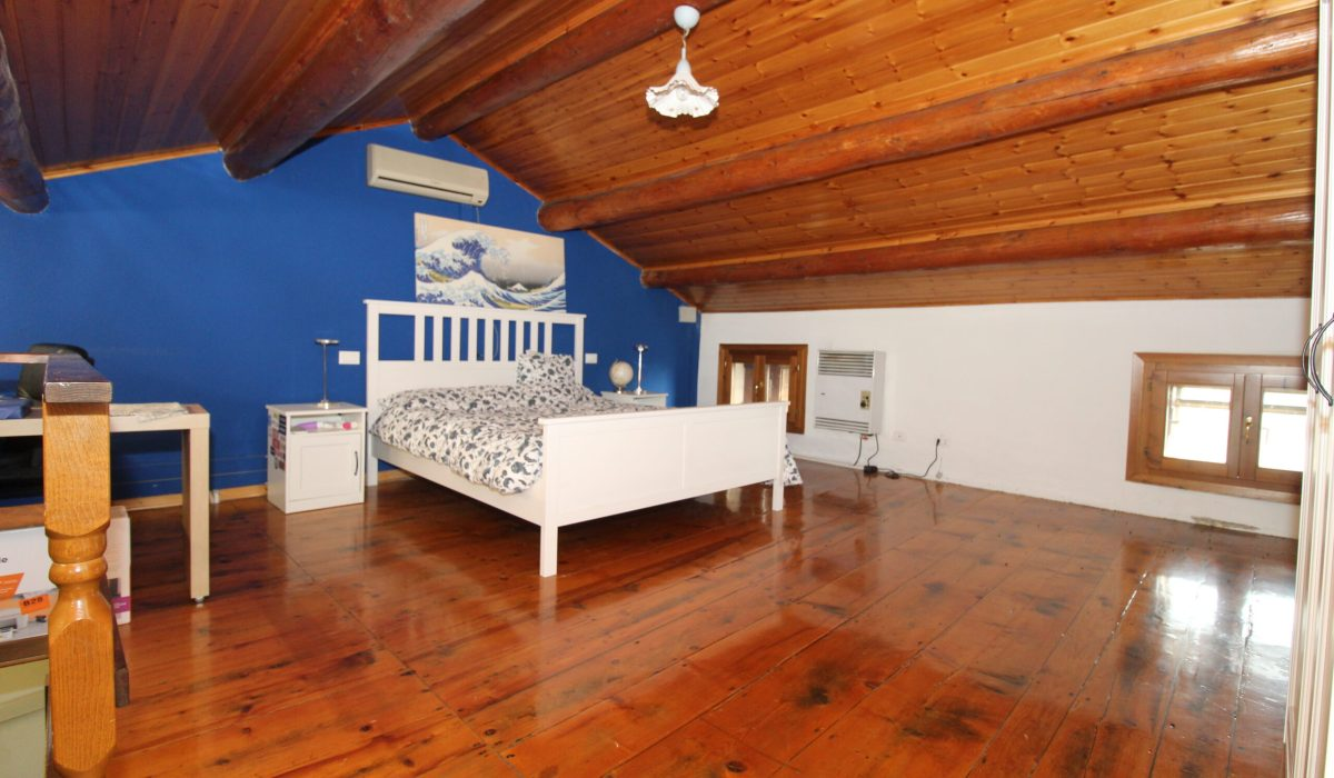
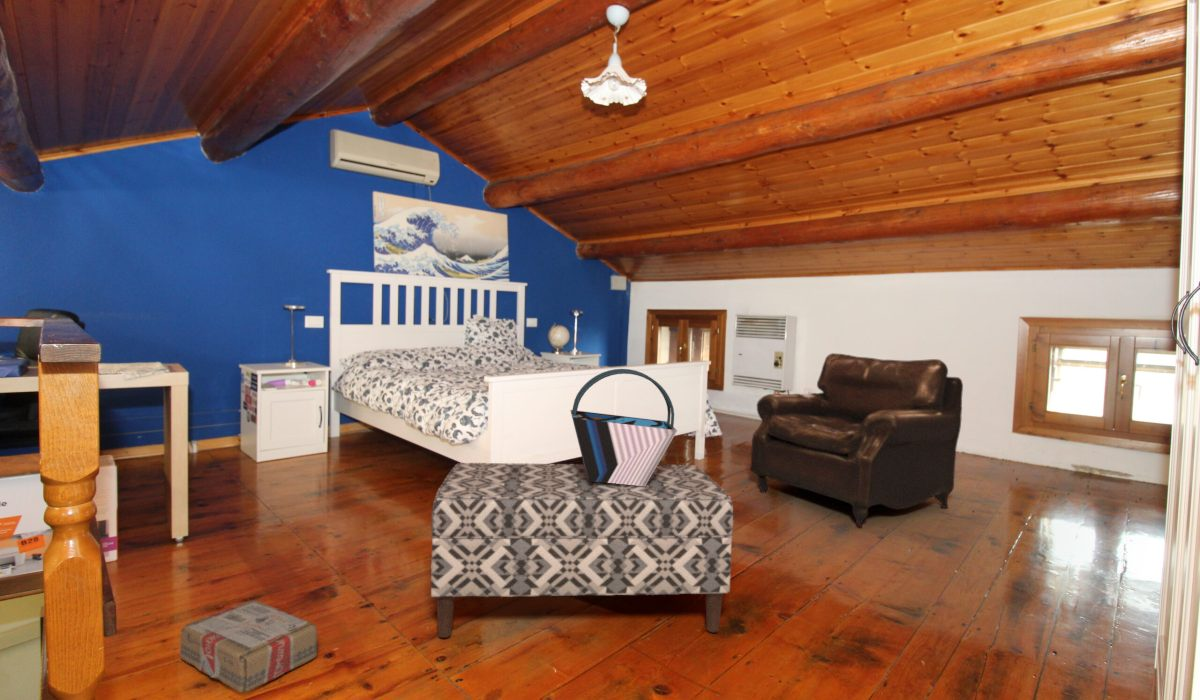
+ leather [749,352,964,527]
+ tote bag [570,368,678,486]
+ carton [179,599,318,694]
+ bench [430,462,734,639]
